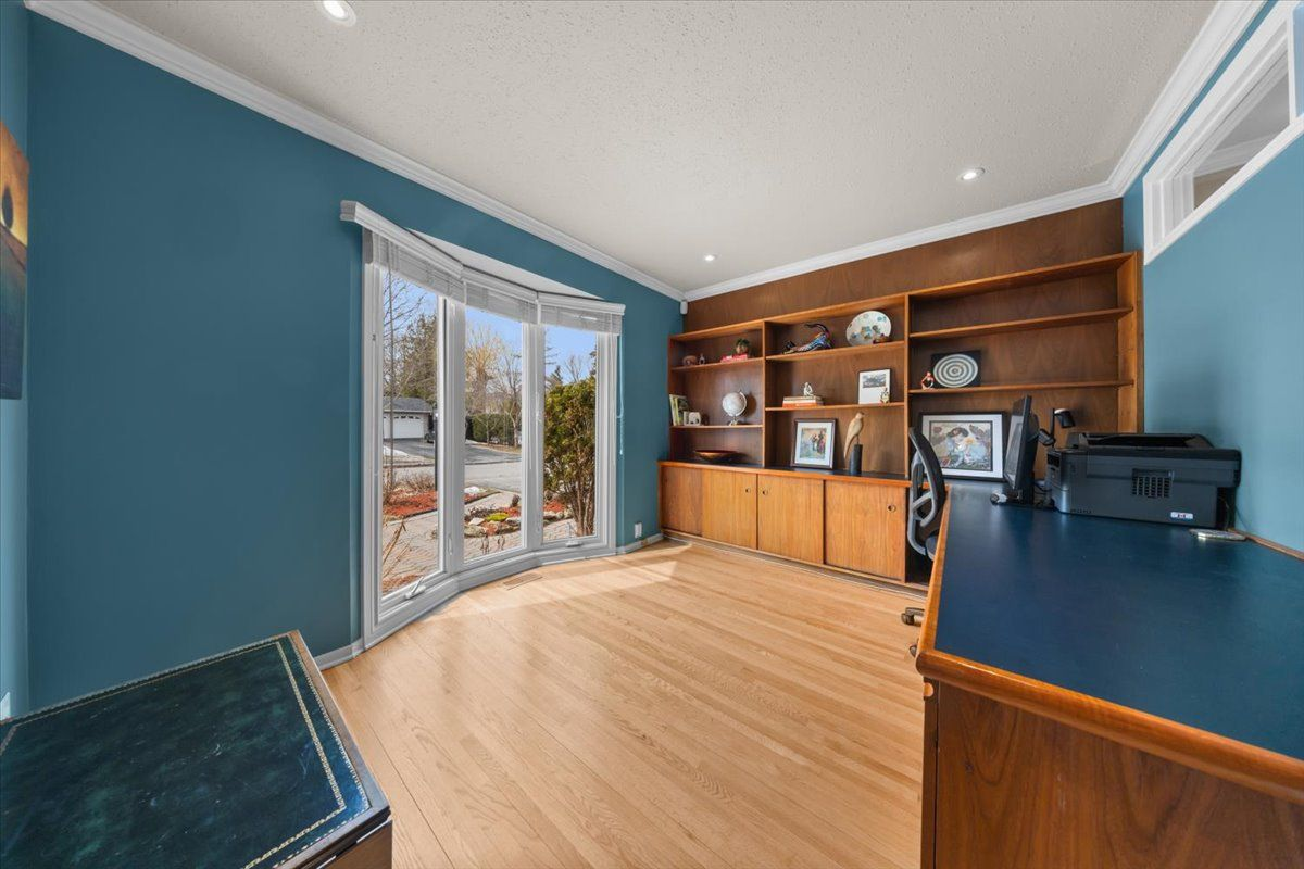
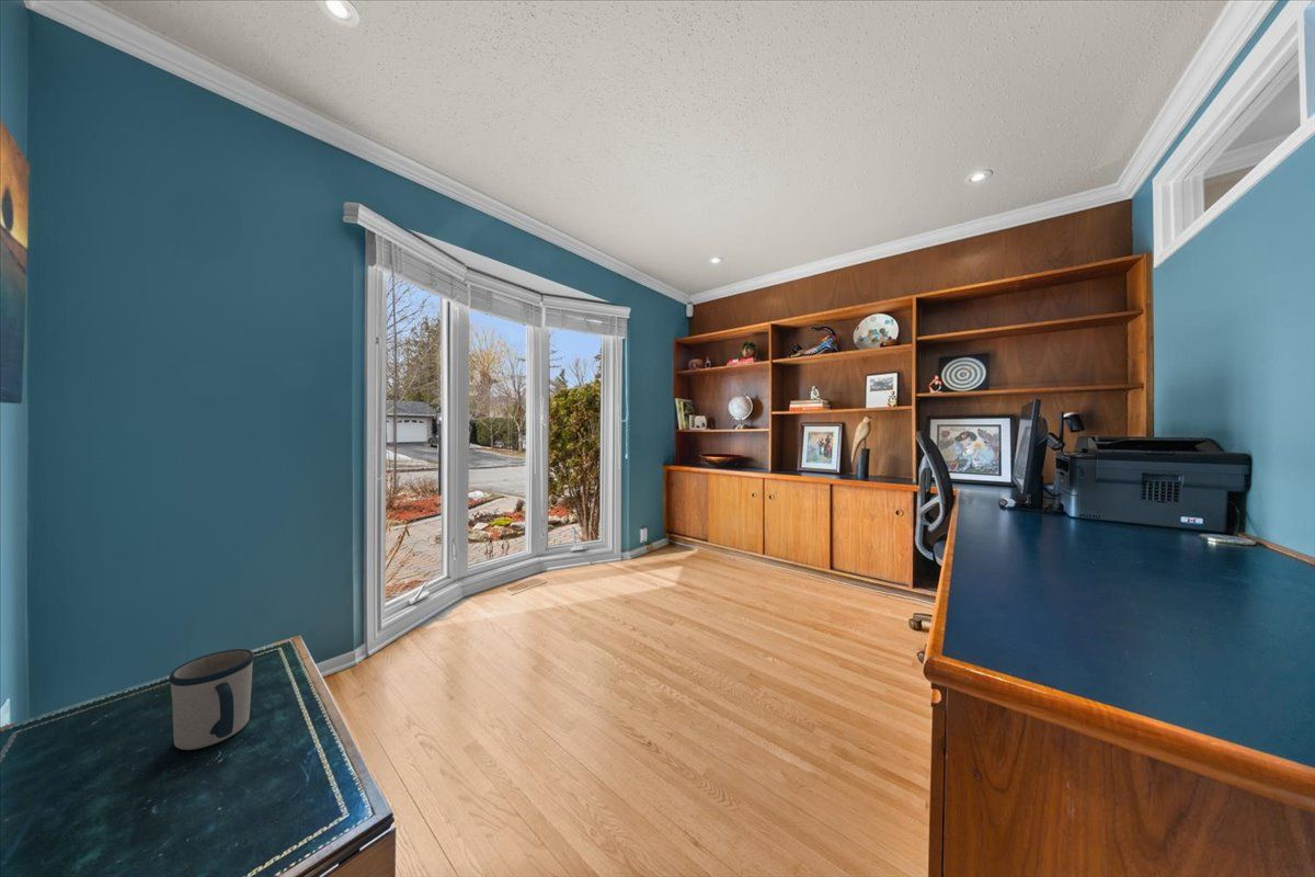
+ mug [168,648,255,751]
